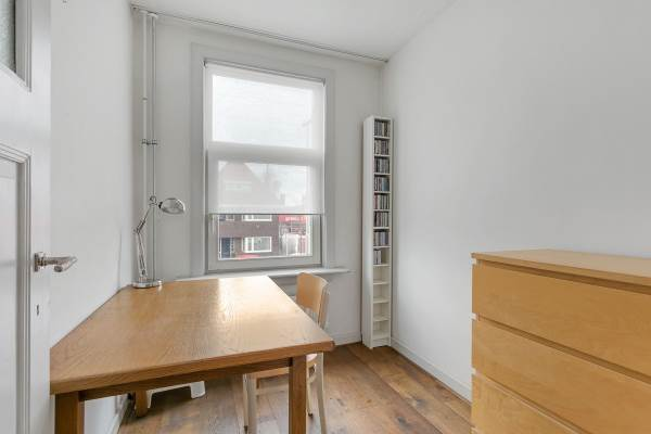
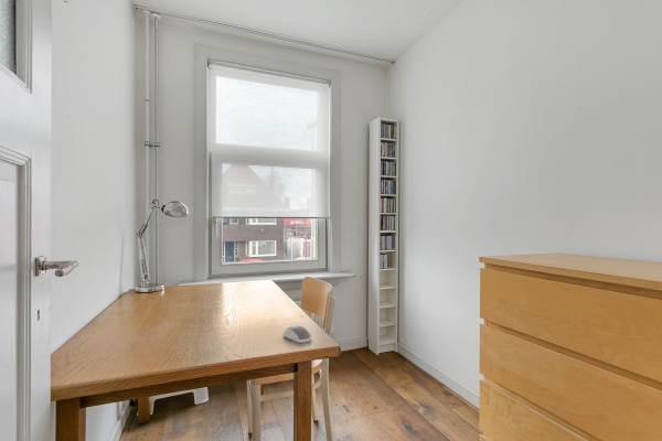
+ computer mouse [281,324,312,344]
